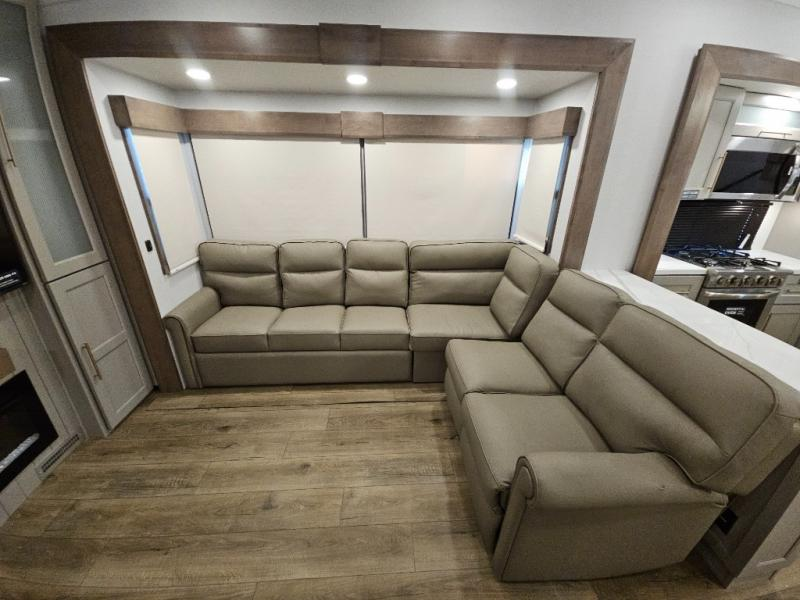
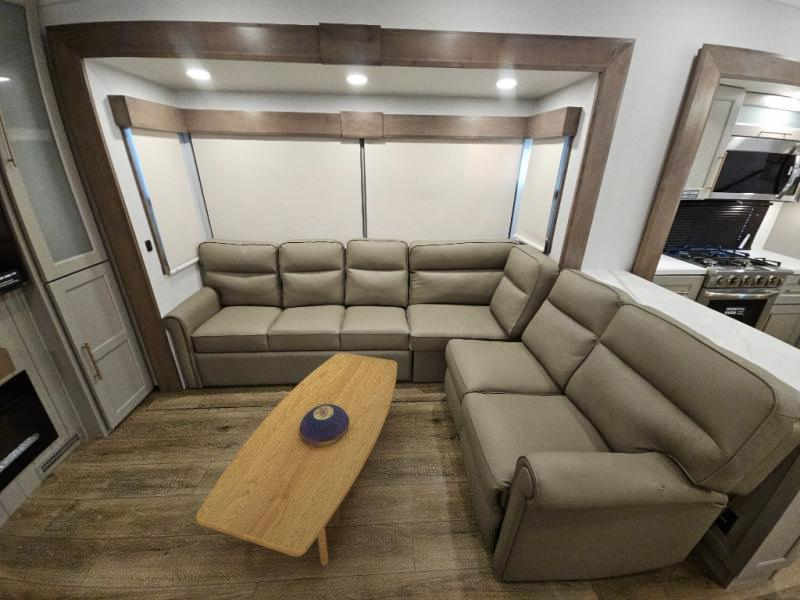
+ decorative bowl [299,404,350,448]
+ coffee table [195,352,398,567]
